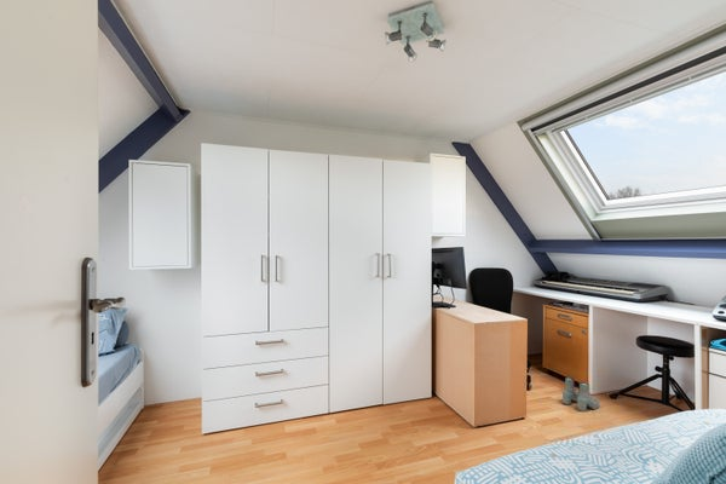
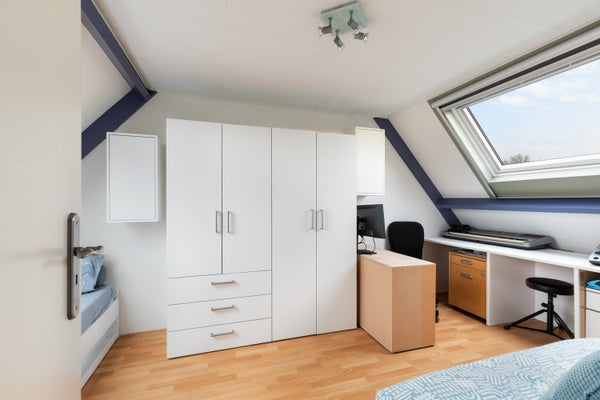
- boots [561,376,600,413]
